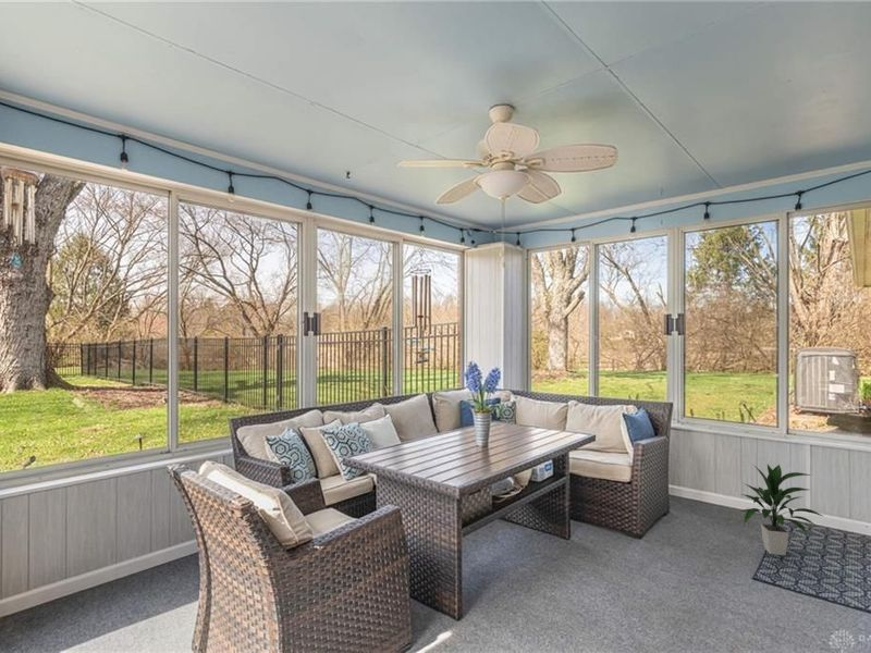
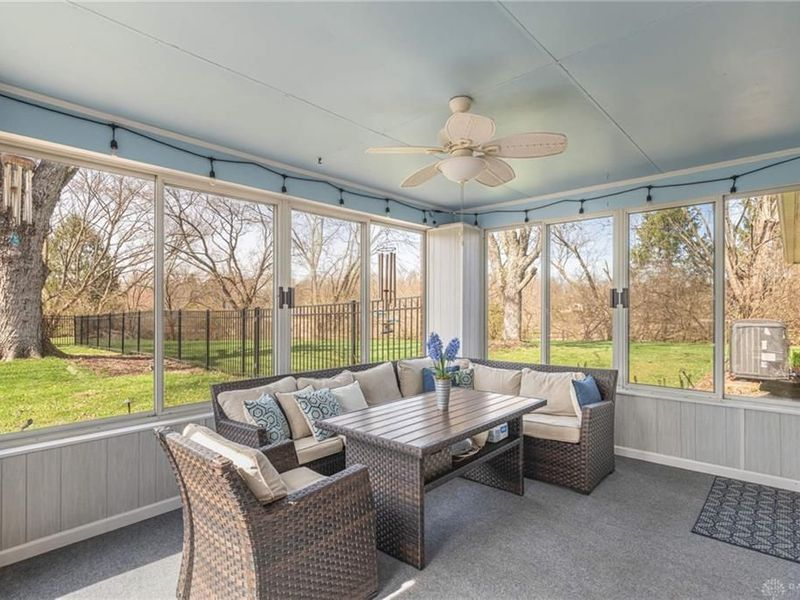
- indoor plant [740,464,823,556]
